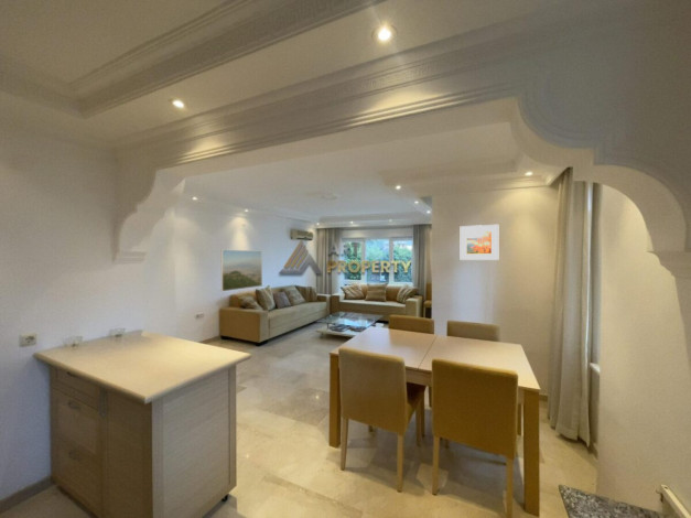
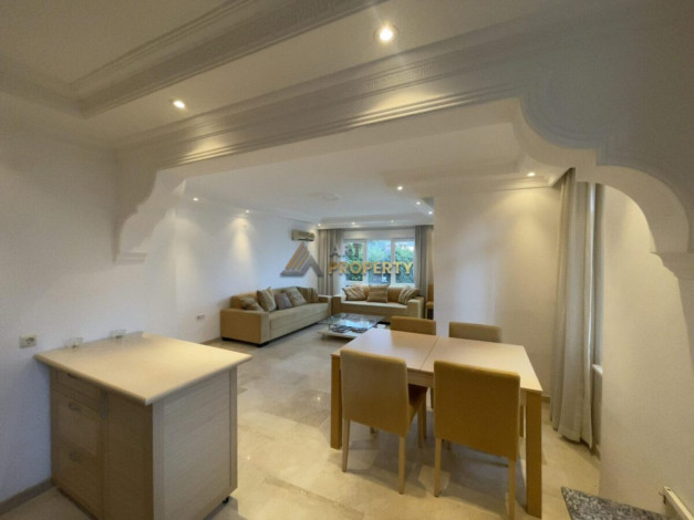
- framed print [460,224,499,261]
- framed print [220,249,263,292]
